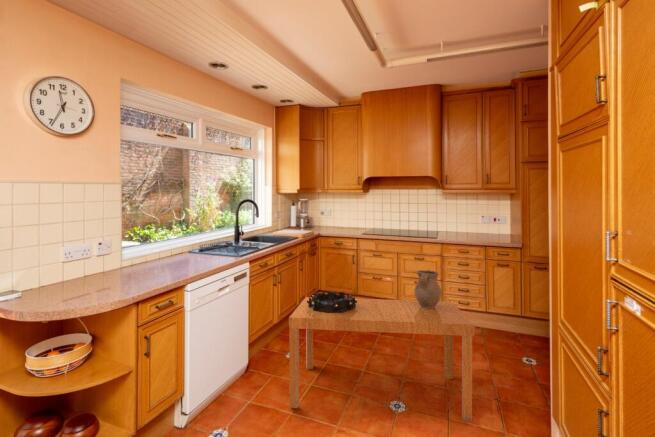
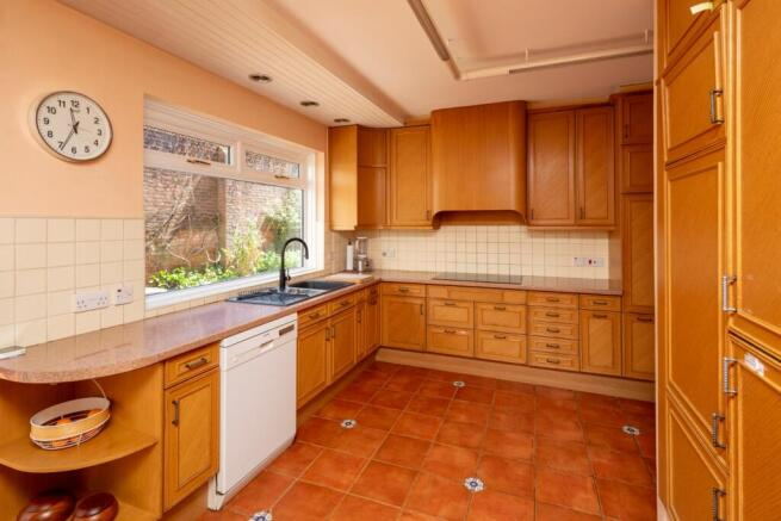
- ceramic pitcher [413,269,443,308]
- decorative bowl [307,290,357,313]
- dining table [288,296,475,422]
